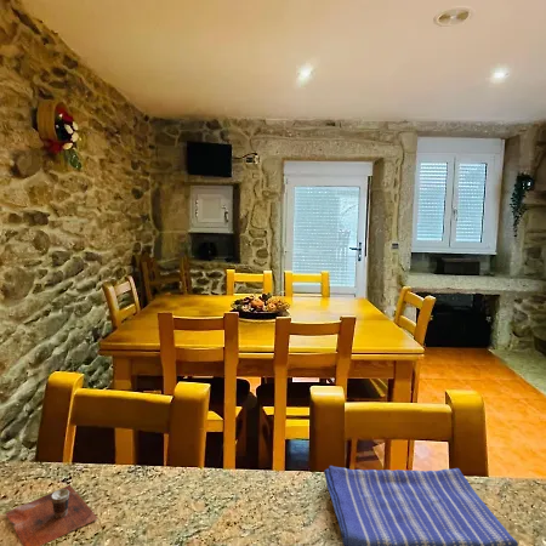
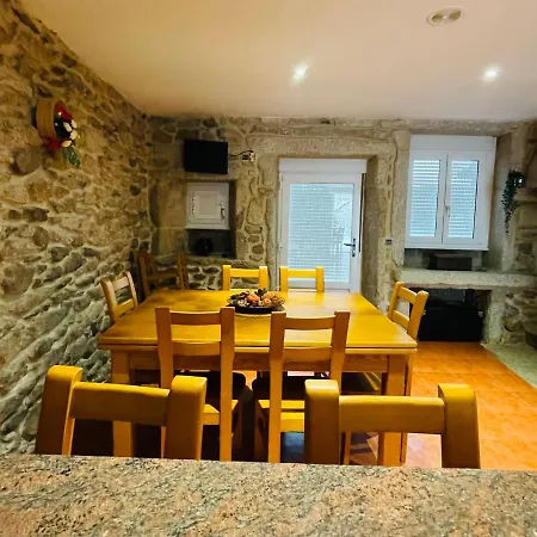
- cup [5,484,99,546]
- dish towel [323,465,519,546]
